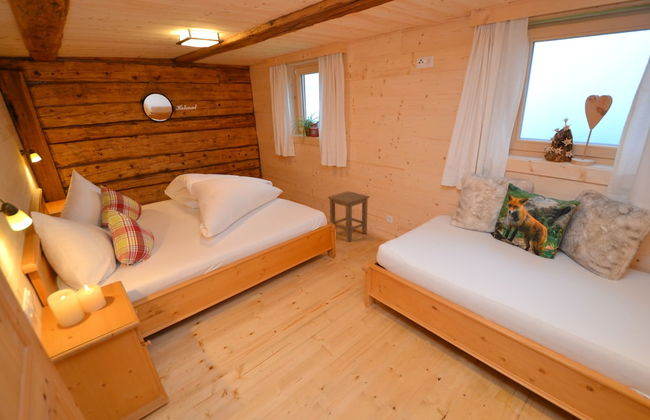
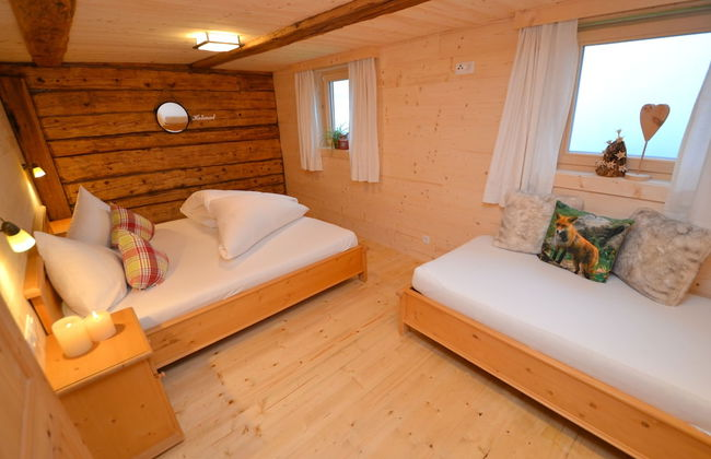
- stool [327,190,370,242]
